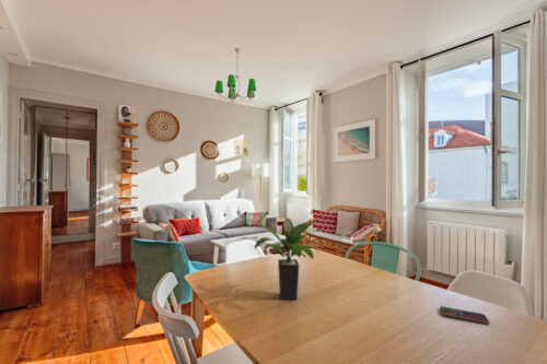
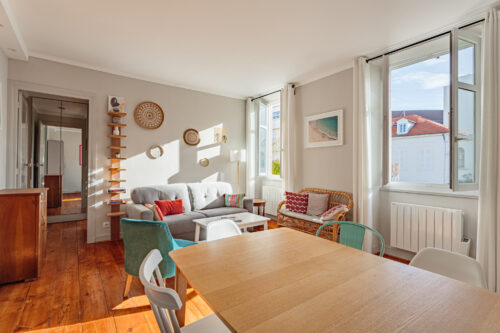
- smartphone [439,305,490,325]
- potted plant [253,216,321,301]
- chandelier [213,47,257,103]
